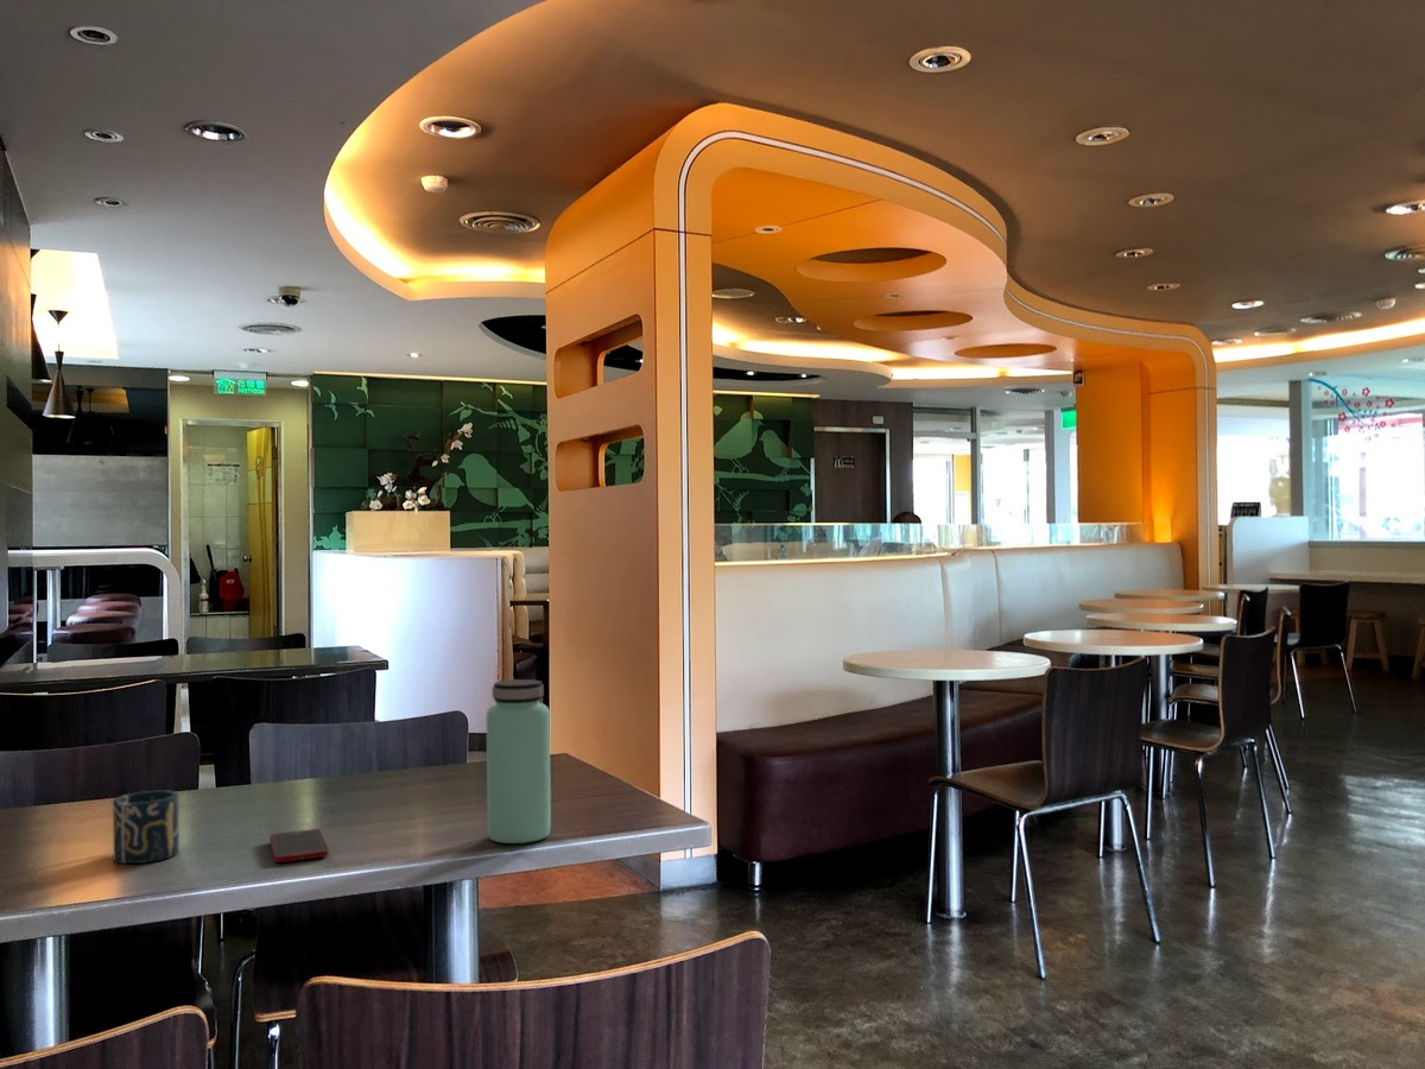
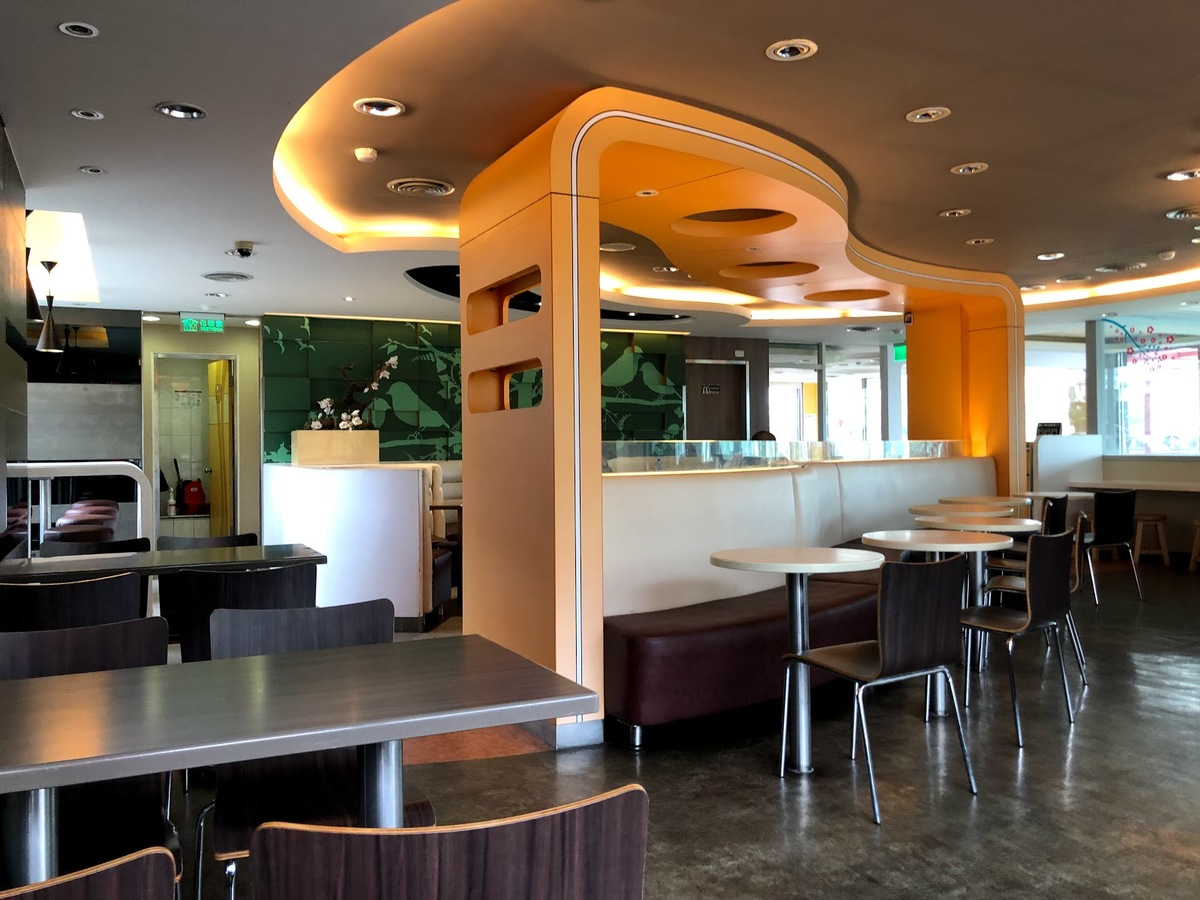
- cup [112,790,180,865]
- cell phone [268,828,330,864]
- bottle [486,678,552,845]
